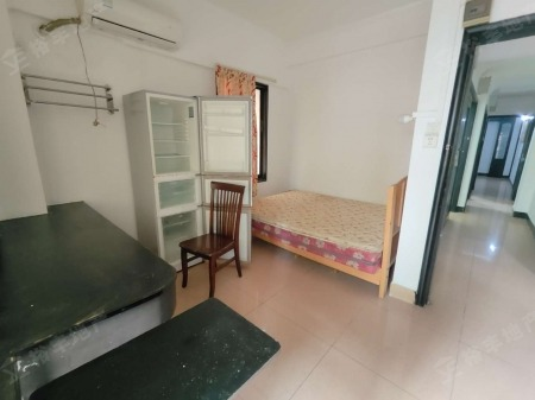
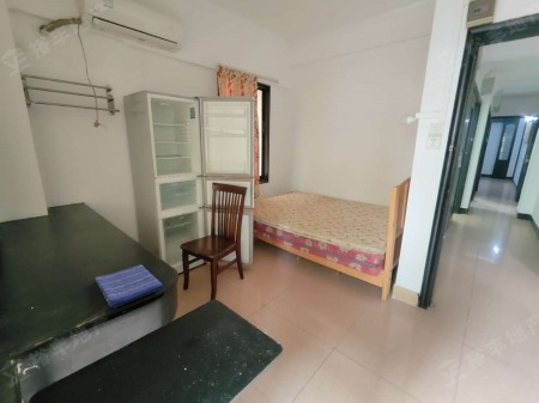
+ dish towel [95,263,164,309]
